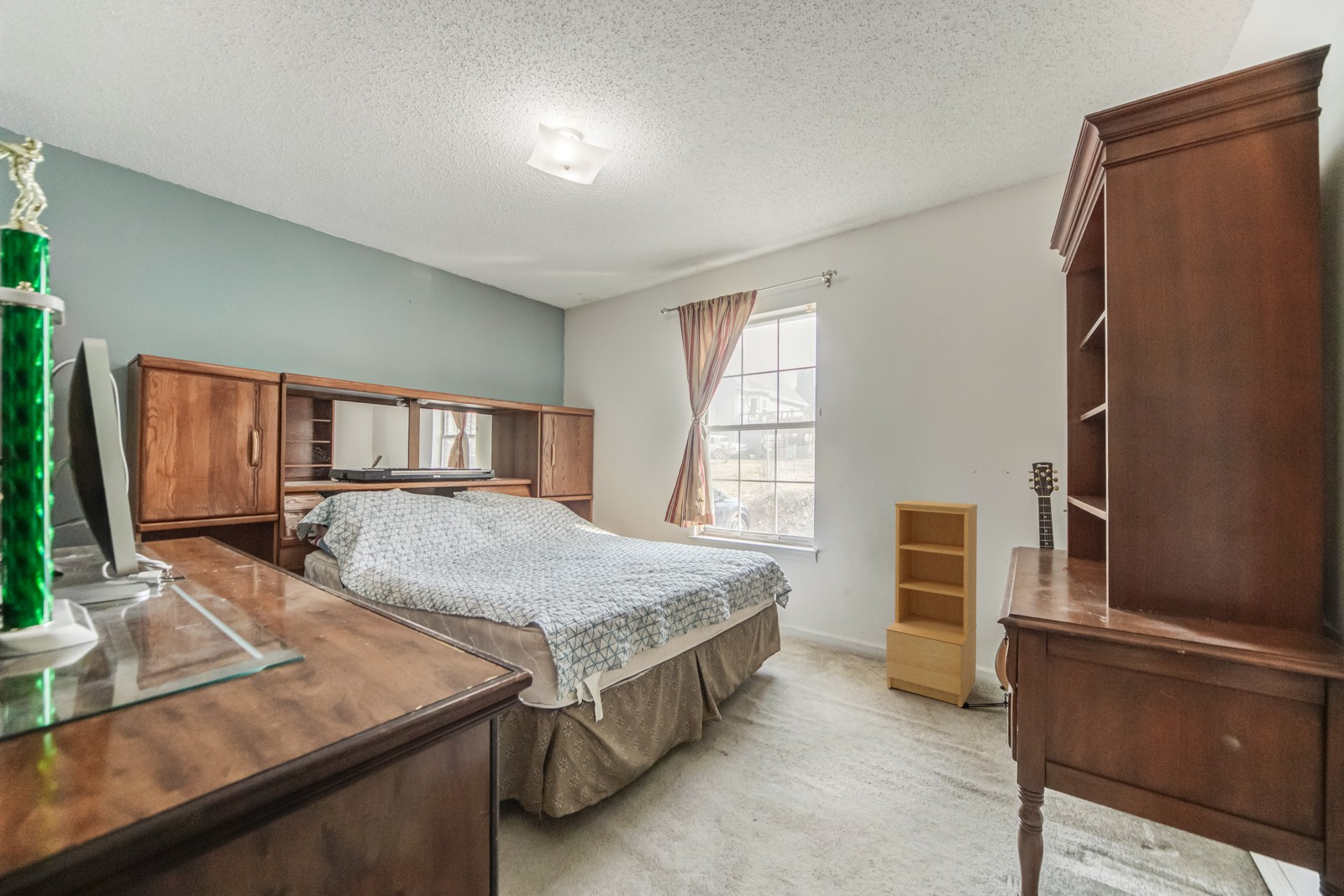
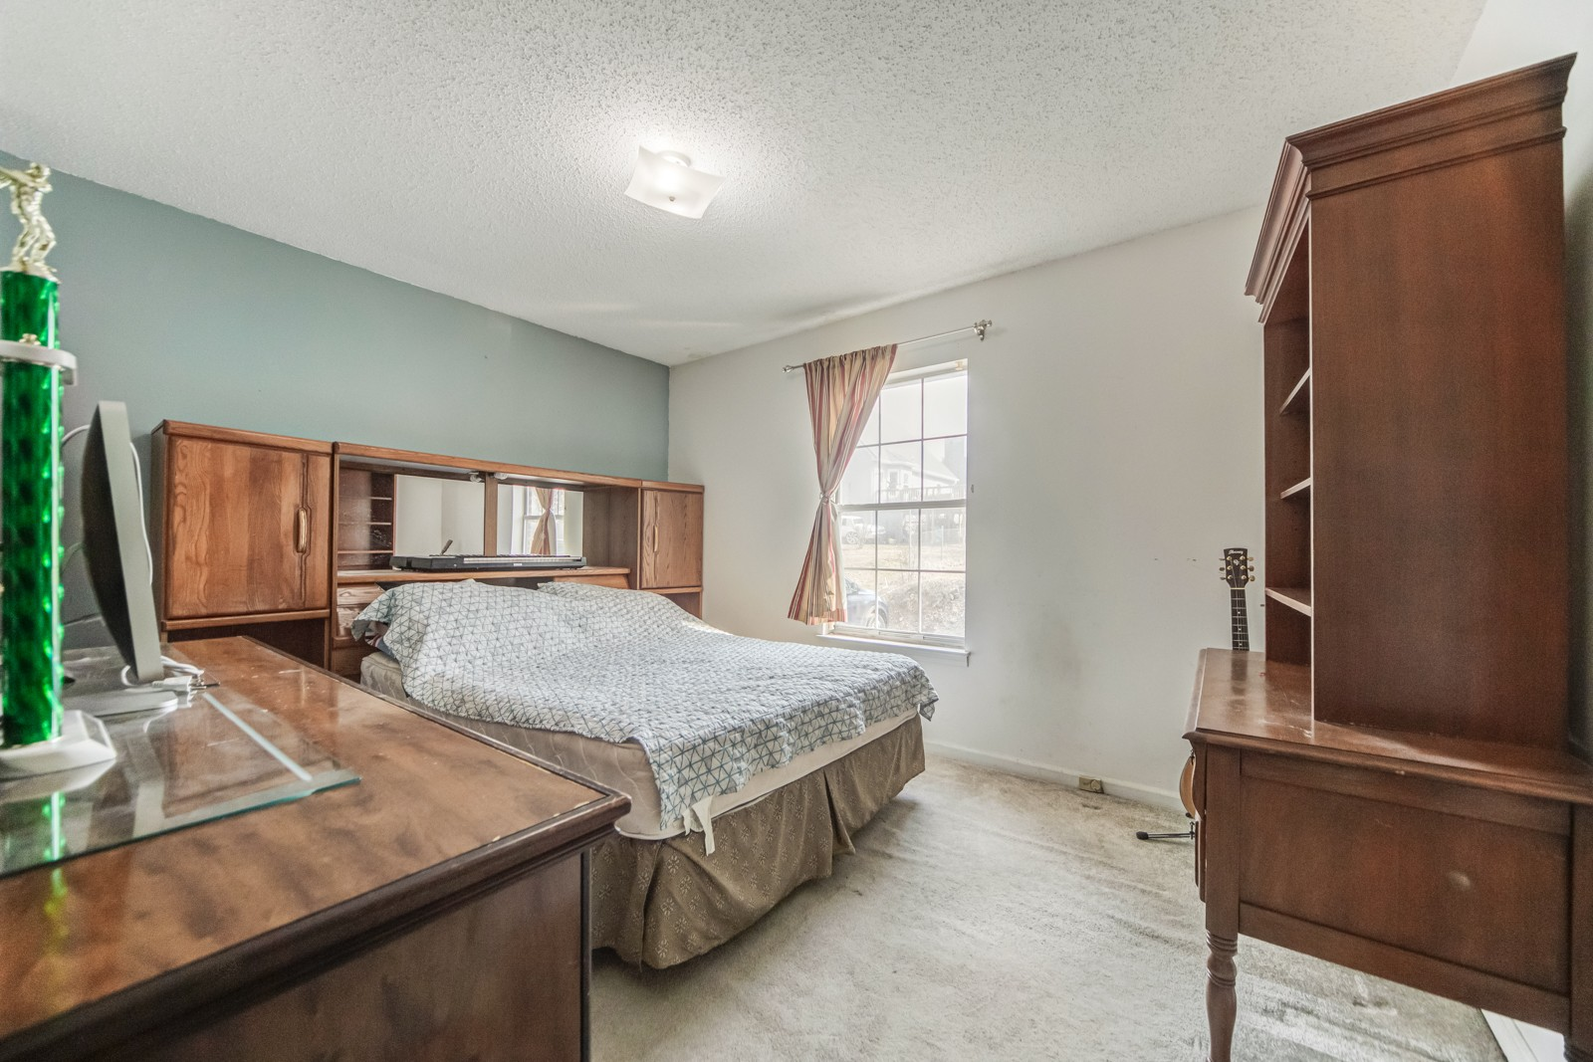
- bookshelf [885,500,978,708]
